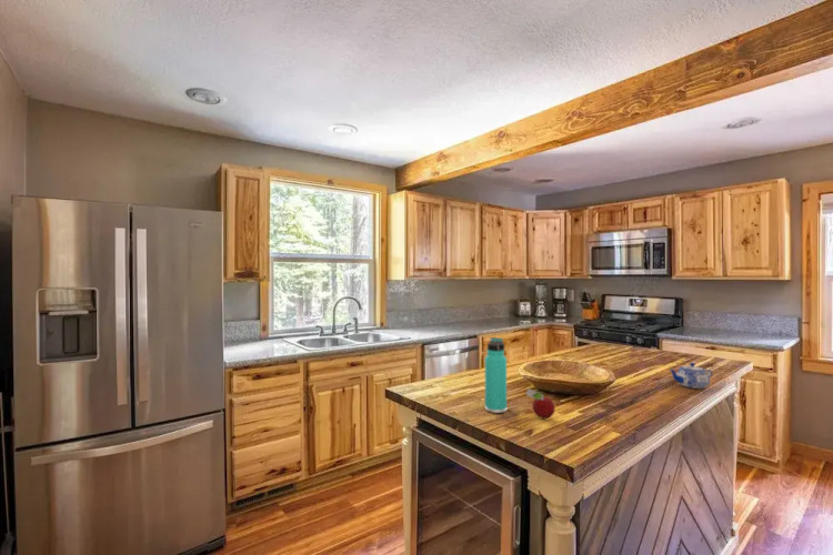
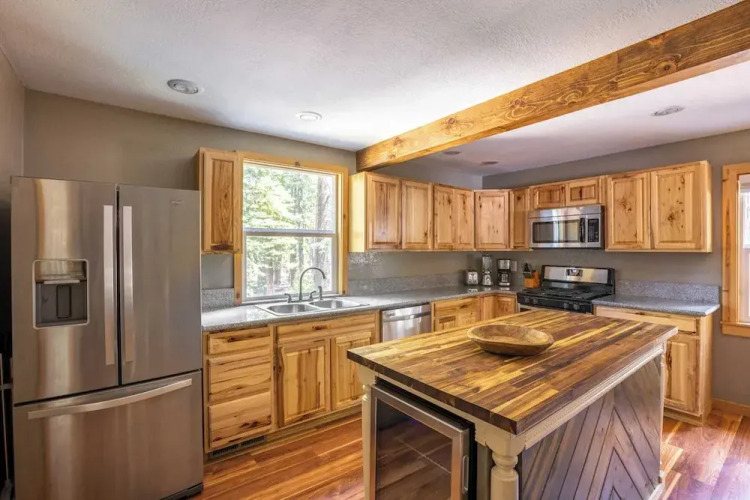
- thermos bottle [484,336,508,414]
- teapot [669,362,713,390]
- fruit [525,387,555,420]
